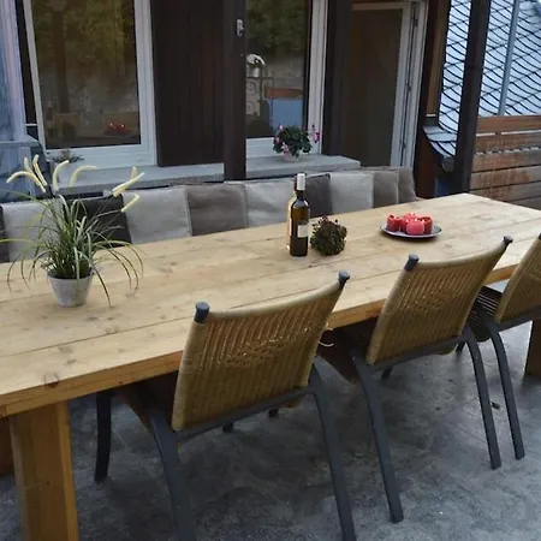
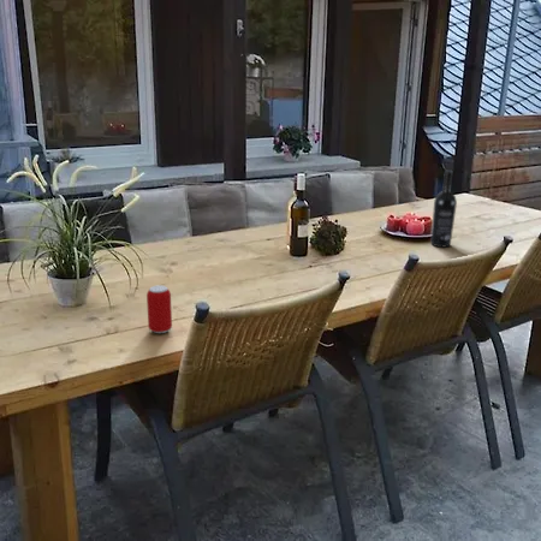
+ beverage can [145,284,173,334]
+ wine bottle [430,170,458,249]
